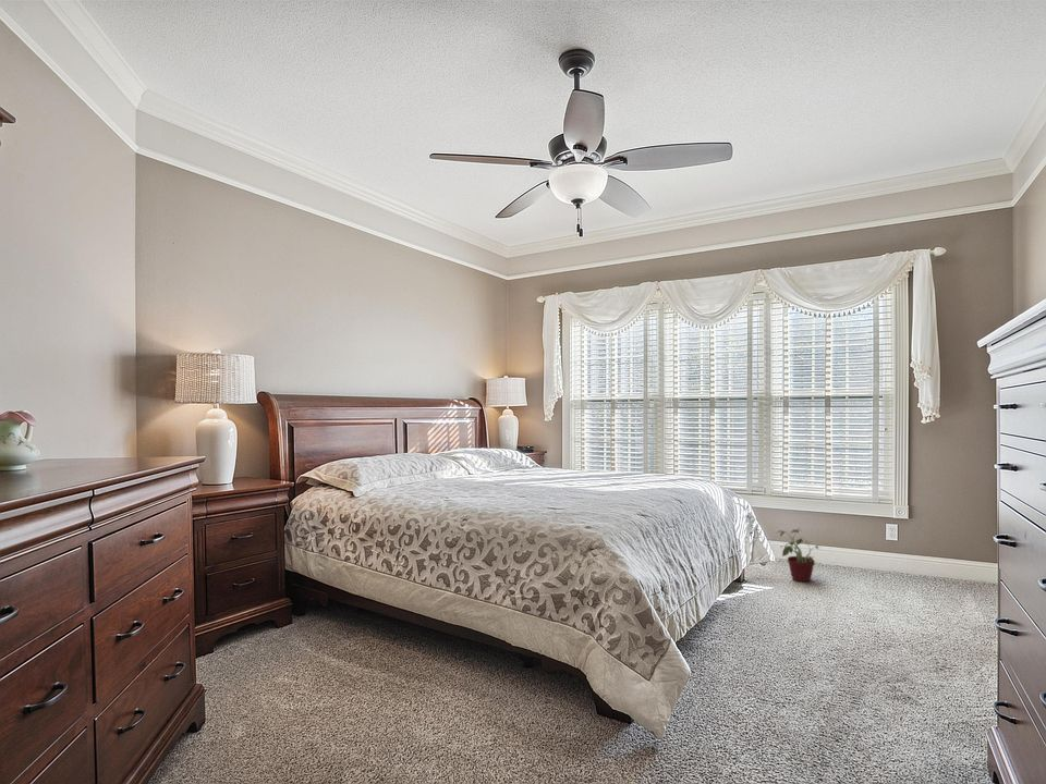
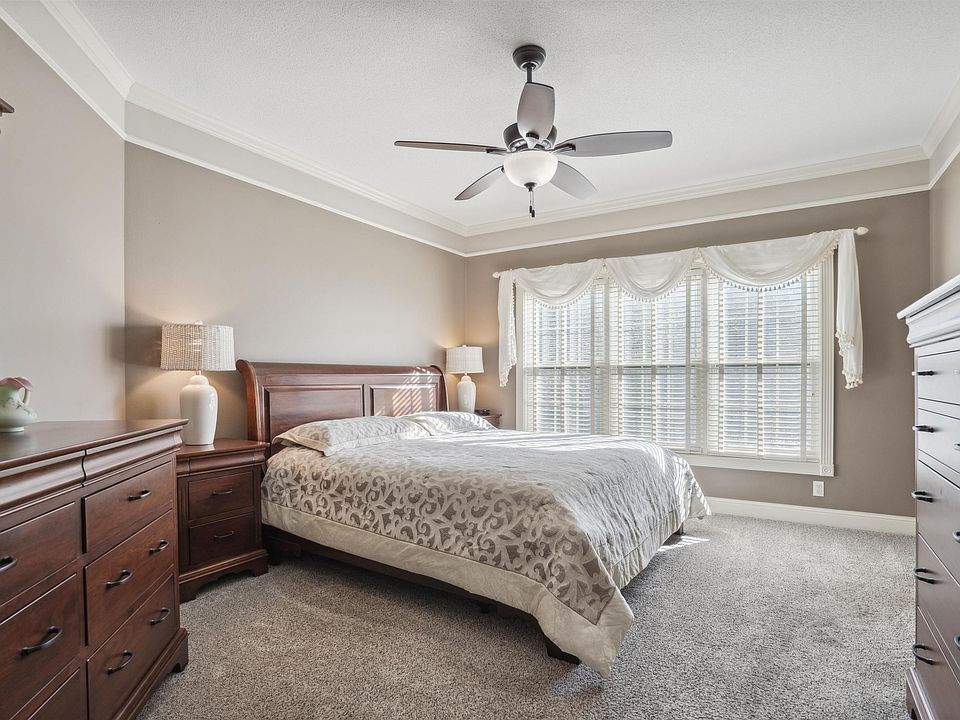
- potted plant [775,527,820,583]
